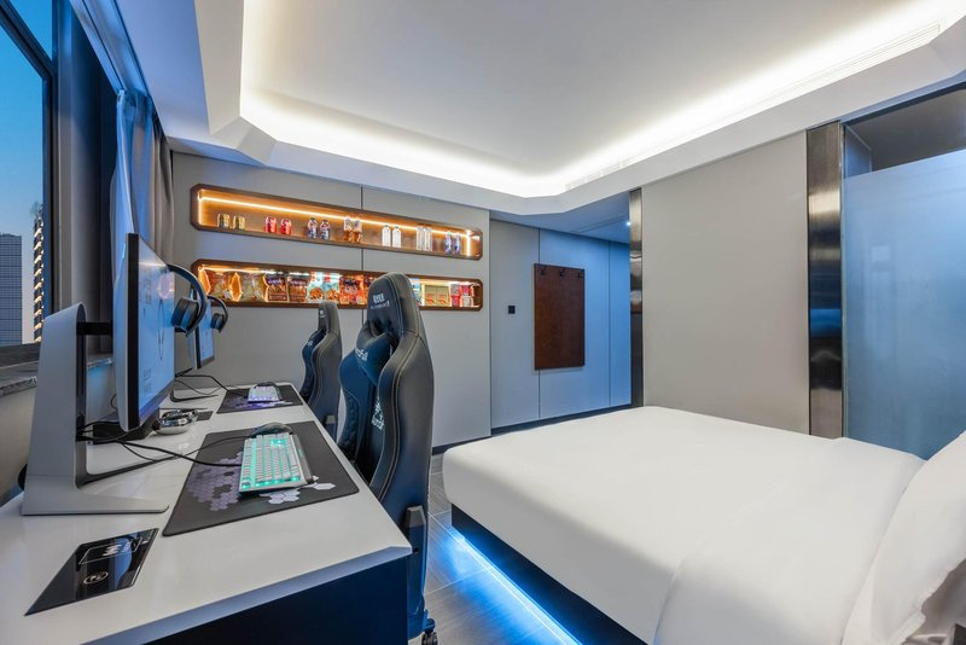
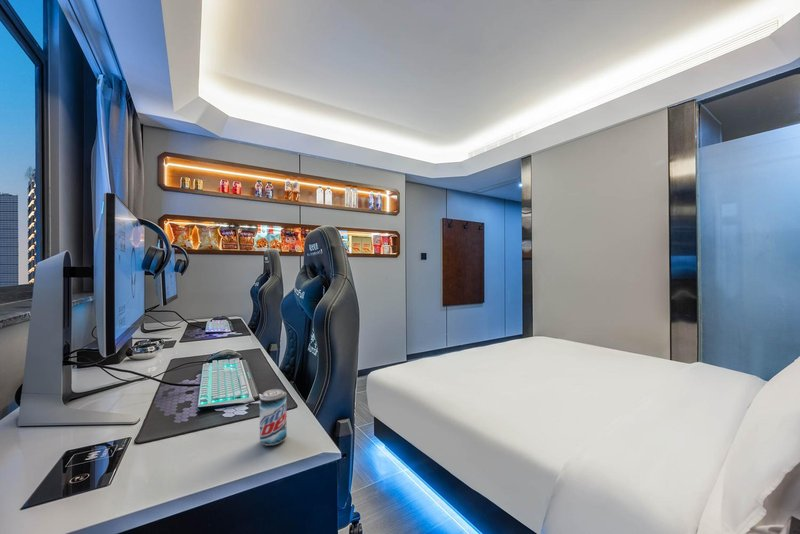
+ beer can [259,388,288,447]
